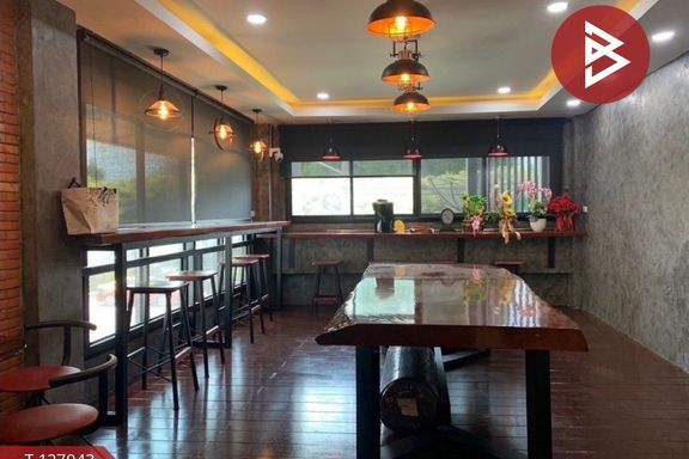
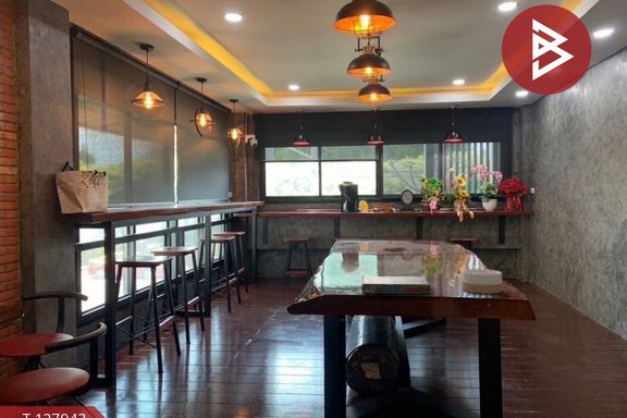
+ board game [361,275,431,295]
+ bowl [460,268,503,295]
